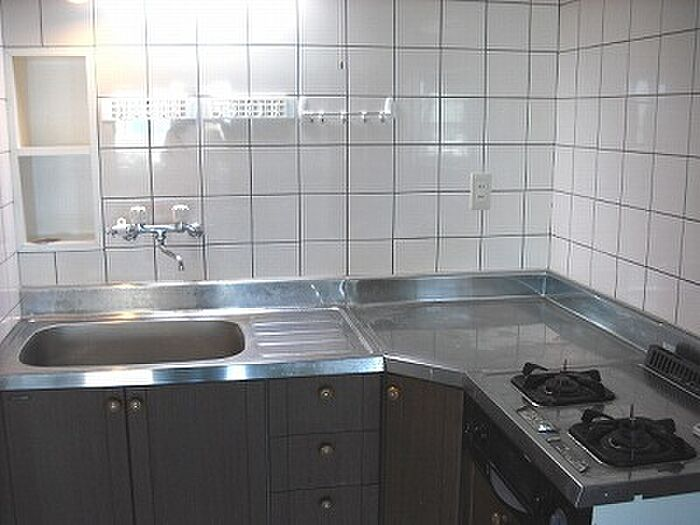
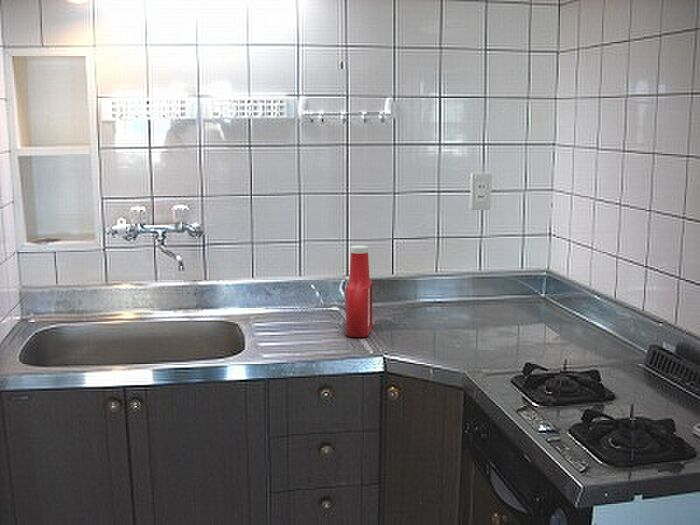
+ soap bottle [345,244,373,338]
